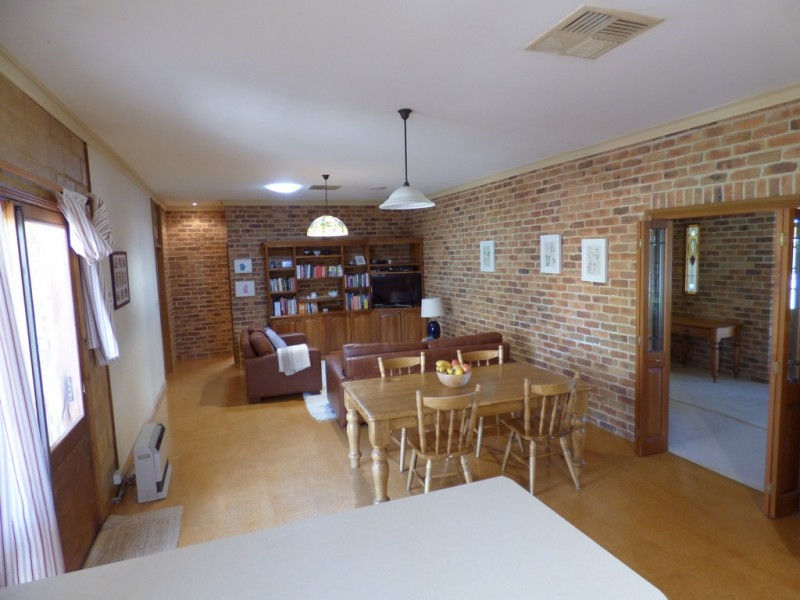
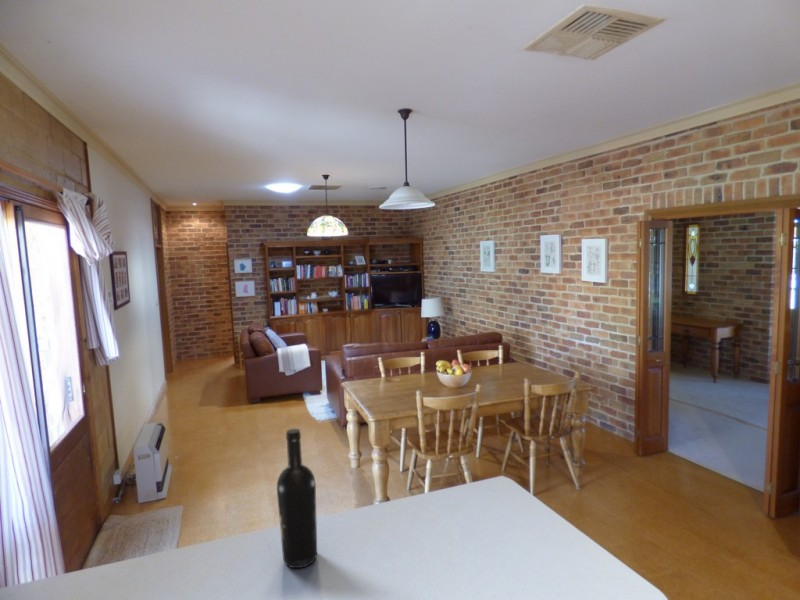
+ wine bottle [276,428,318,569]
